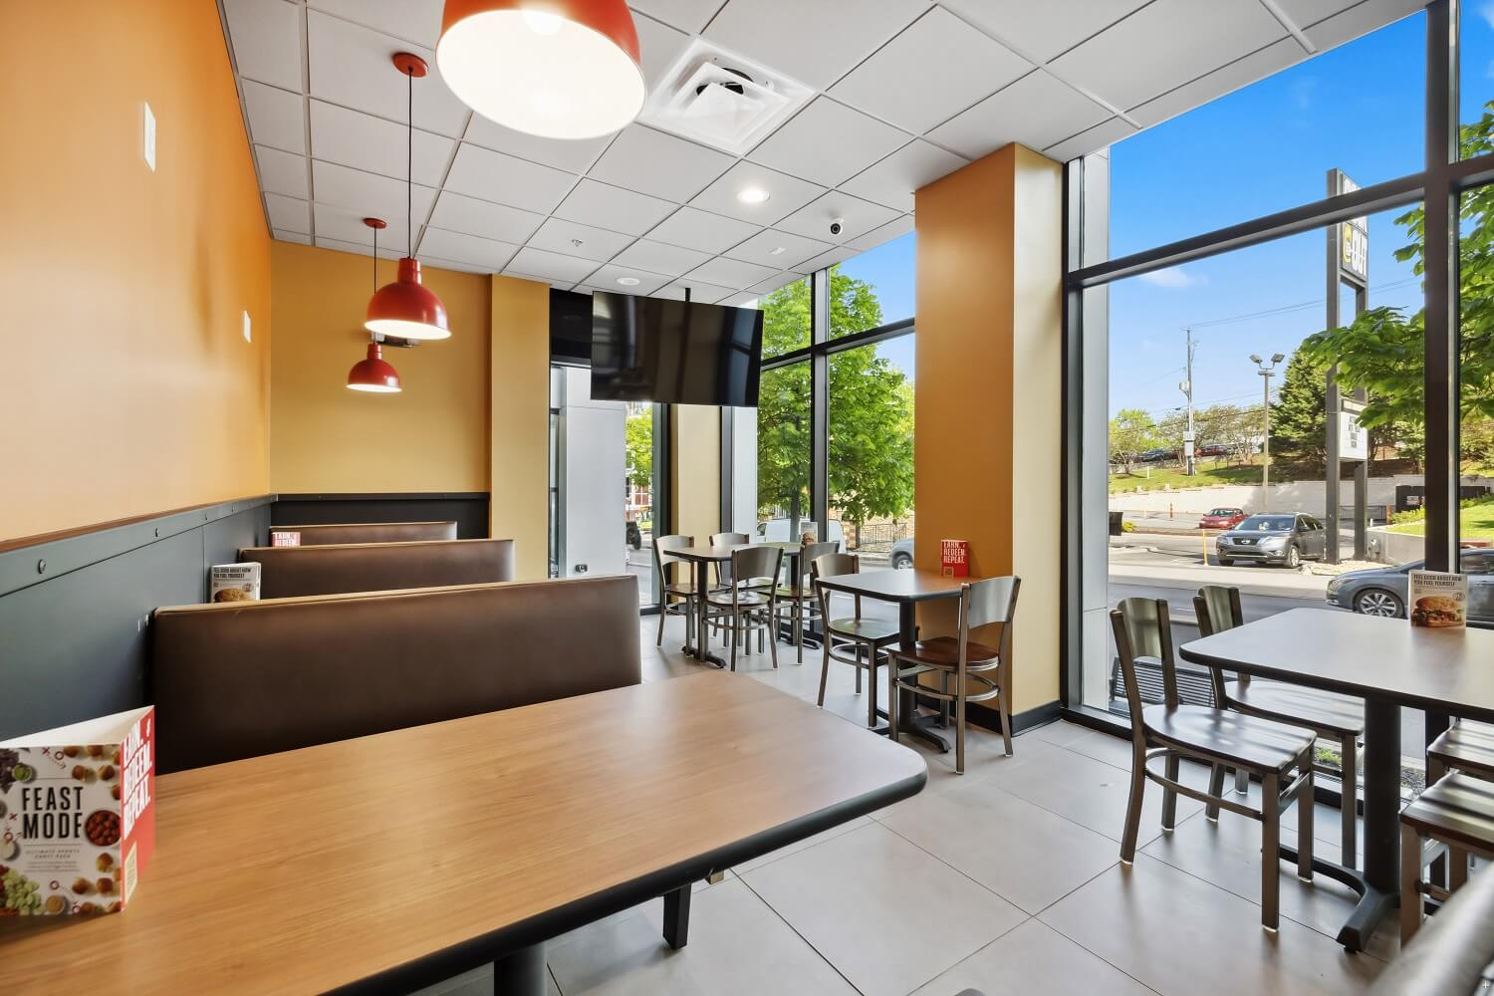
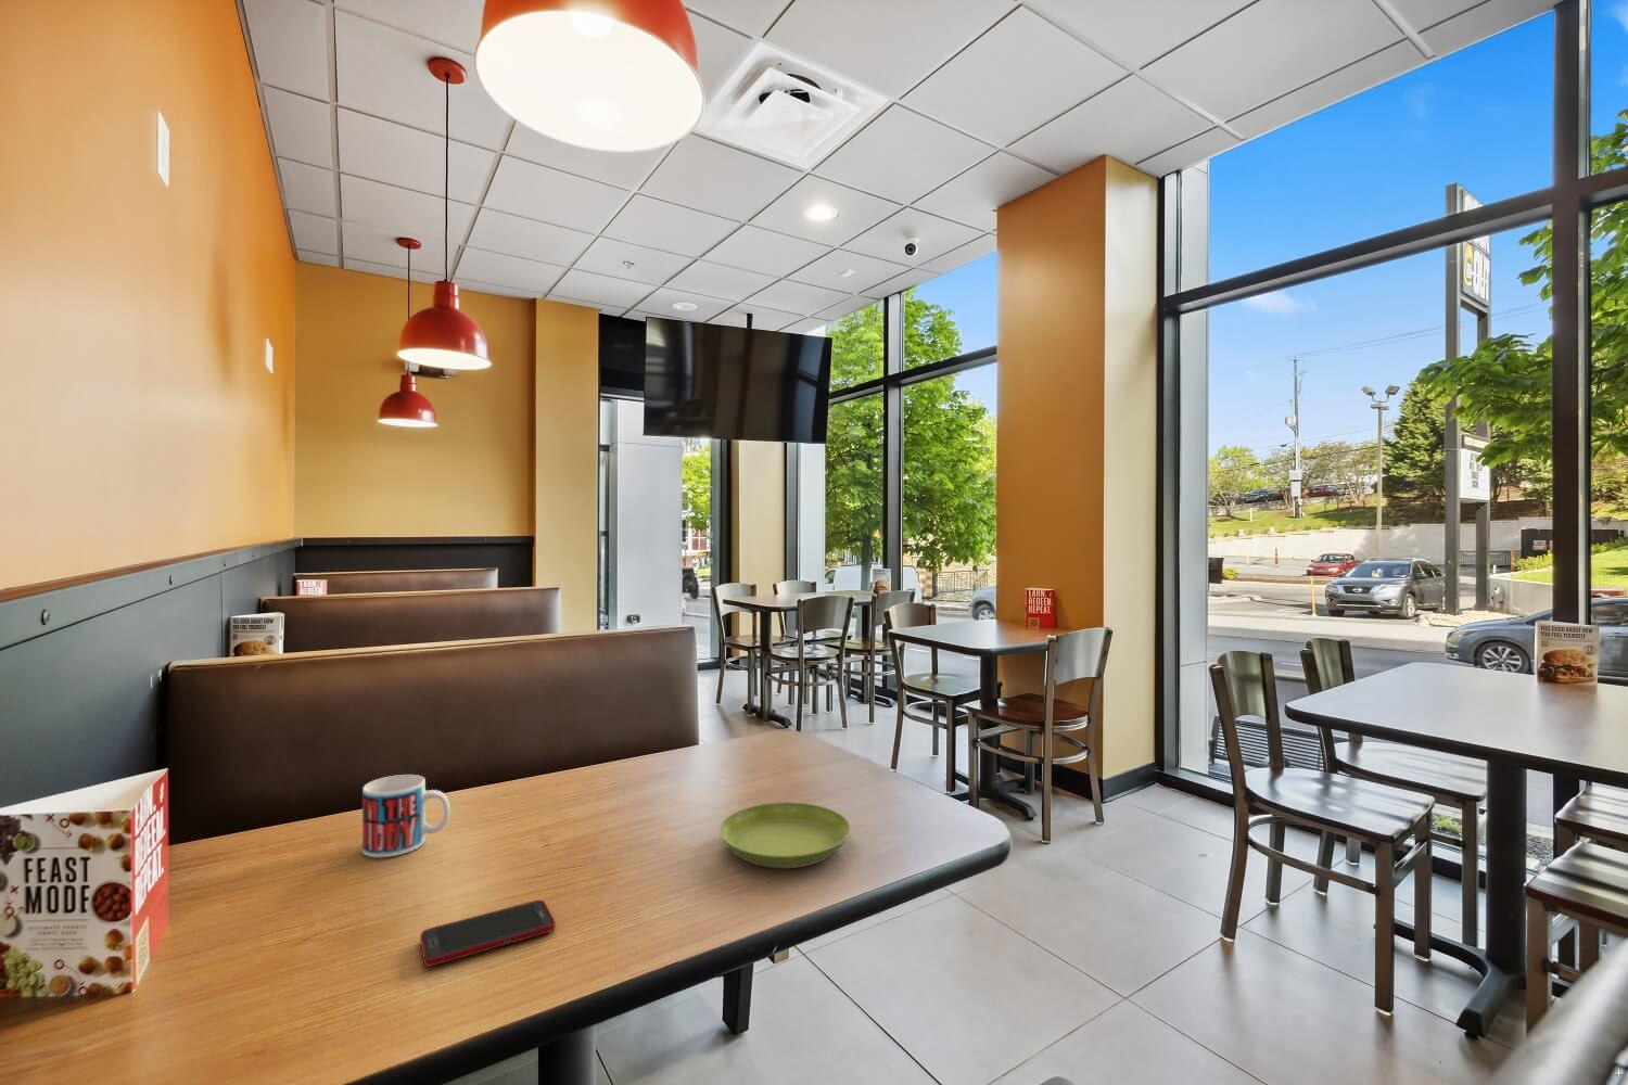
+ mug [361,774,451,859]
+ cell phone [419,900,557,968]
+ saucer [718,800,852,869]
